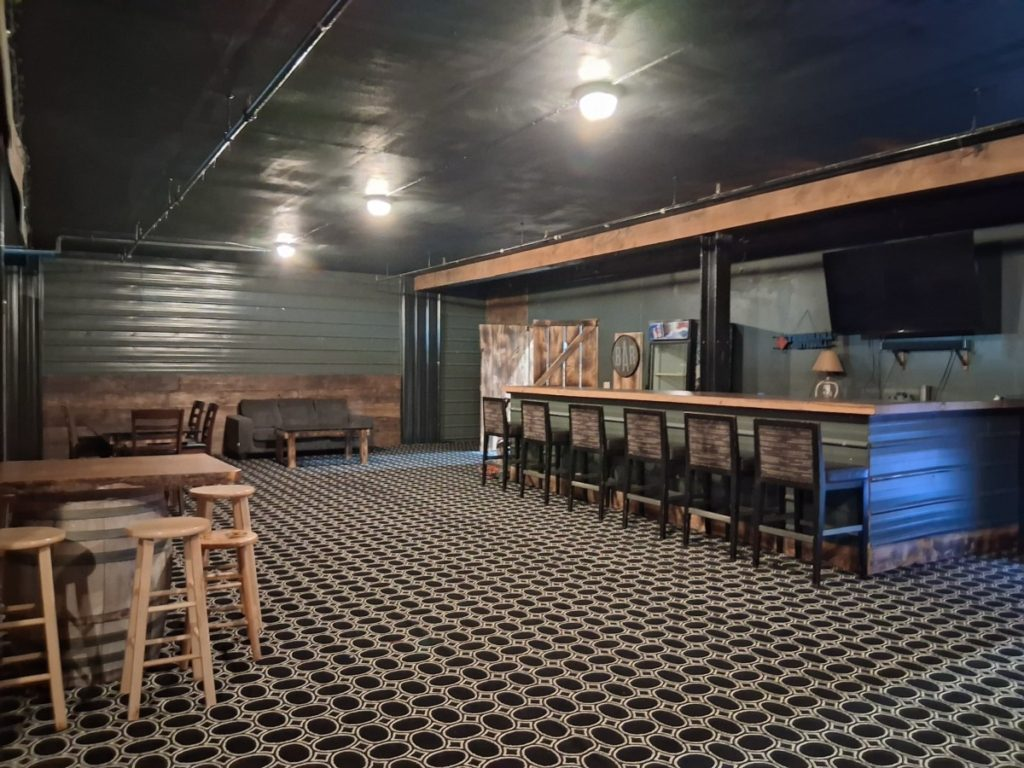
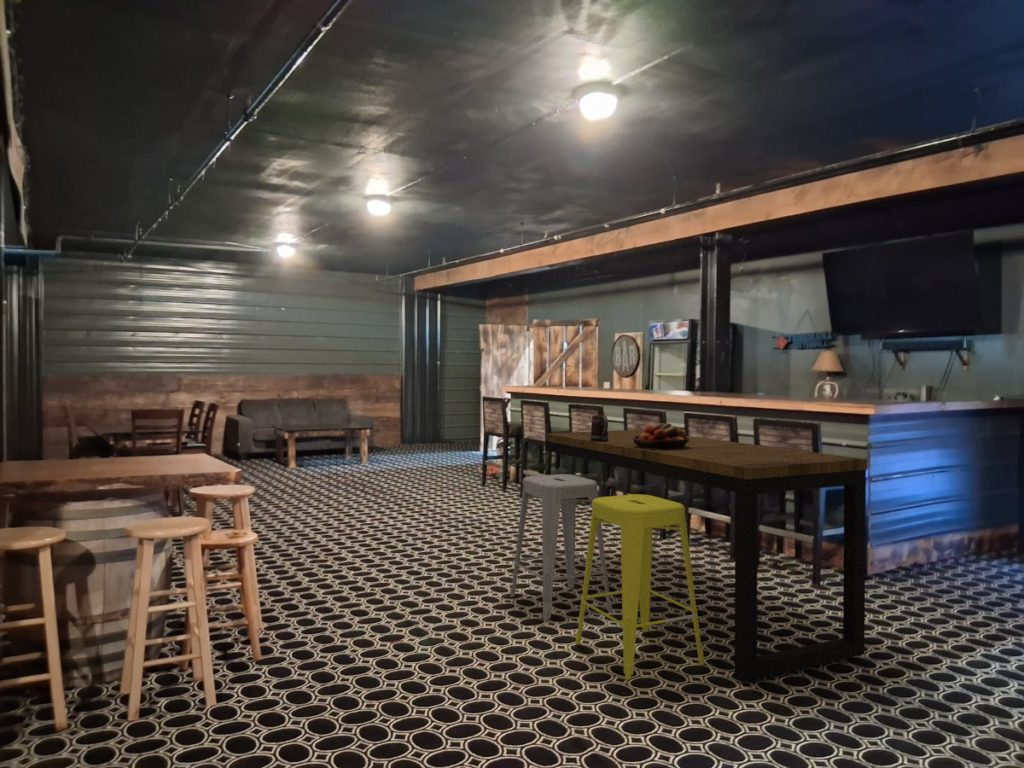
+ fruit bowl [633,422,689,450]
+ dining table [509,429,868,683]
+ beer mug [590,414,609,442]
